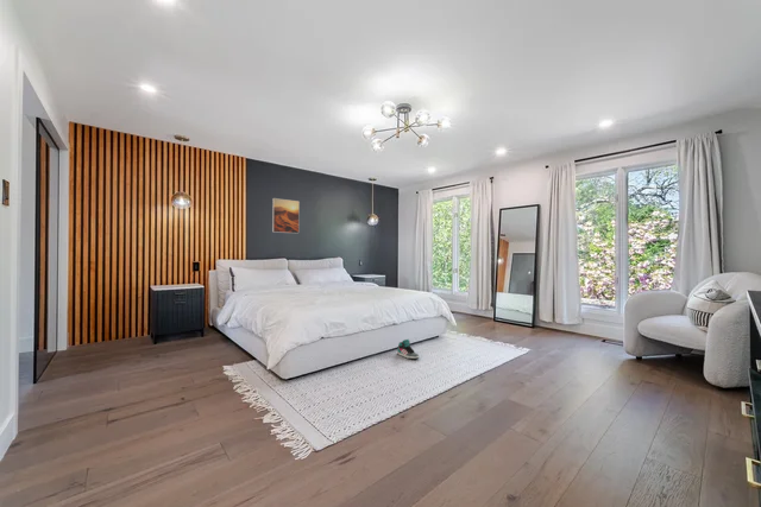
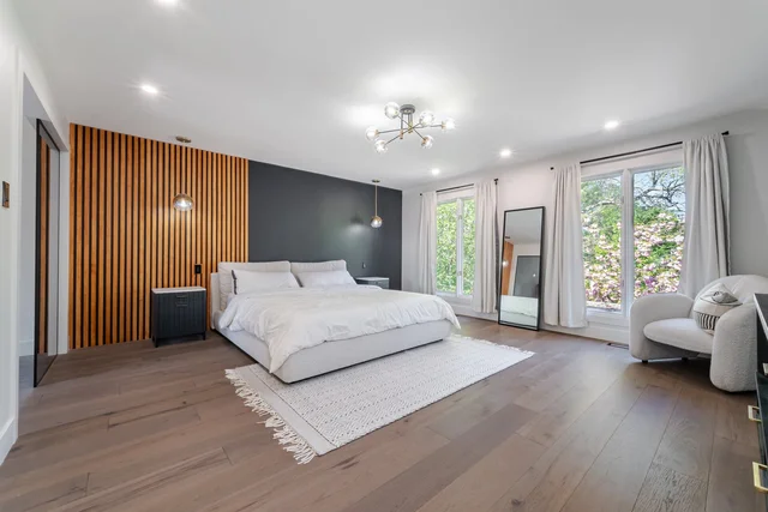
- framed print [271,197,301,234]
- sneaker [396,338,420,360]
